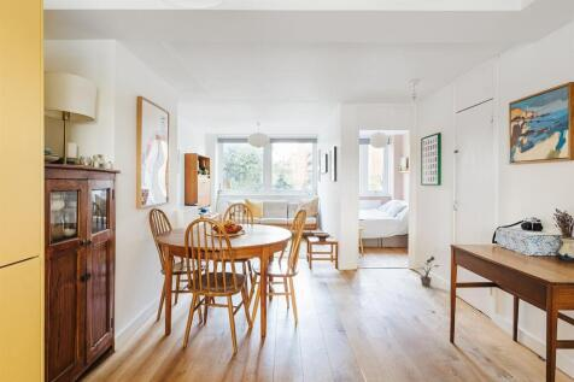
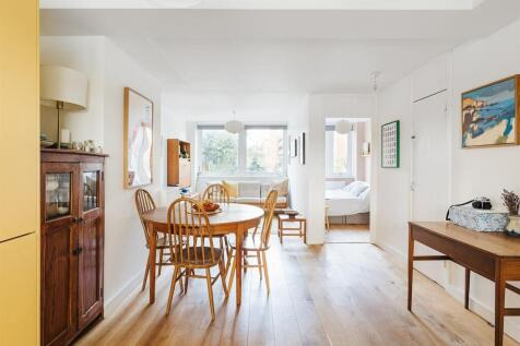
- potted plant [416,254,440,288]
